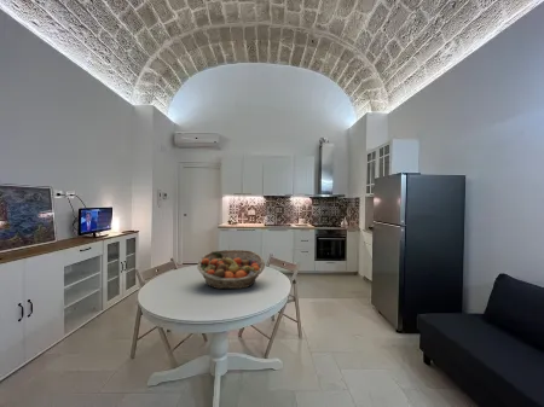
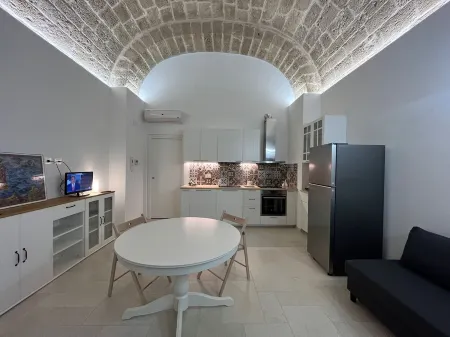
- fruit basket [196,249,266,290]
